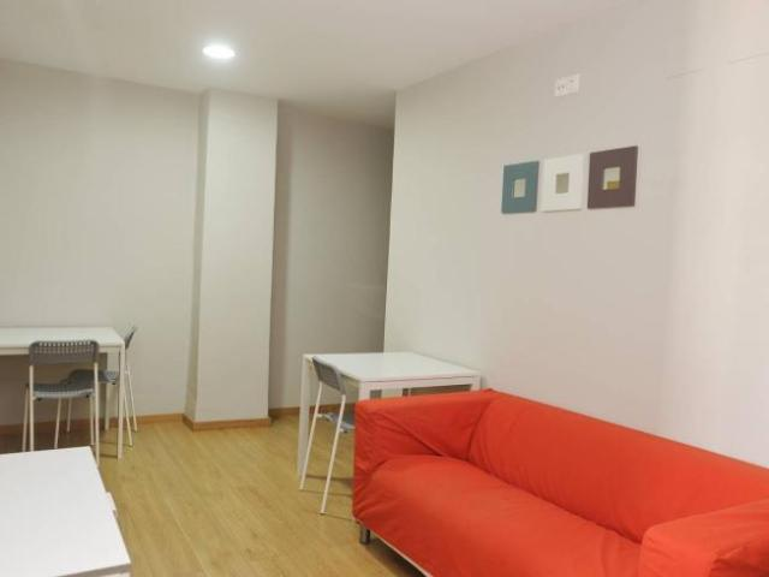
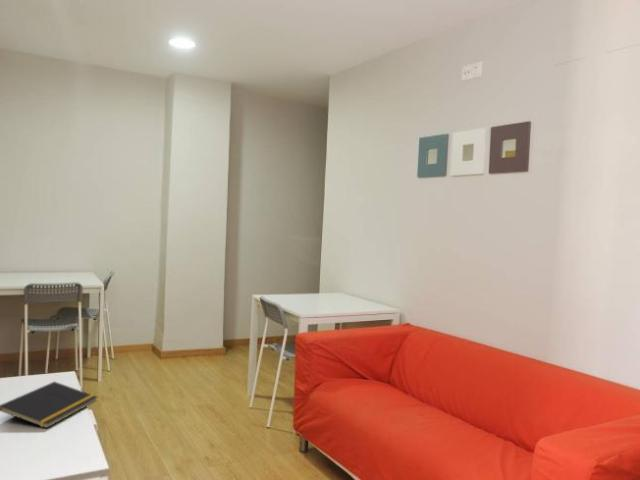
+ notepad [0,381,98,429]
